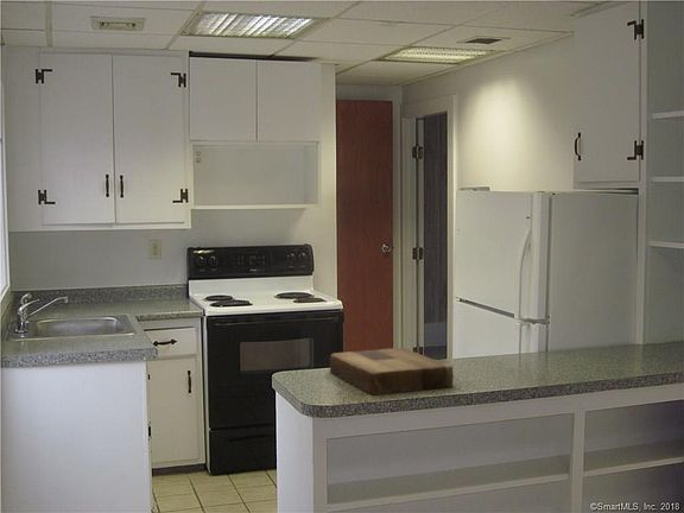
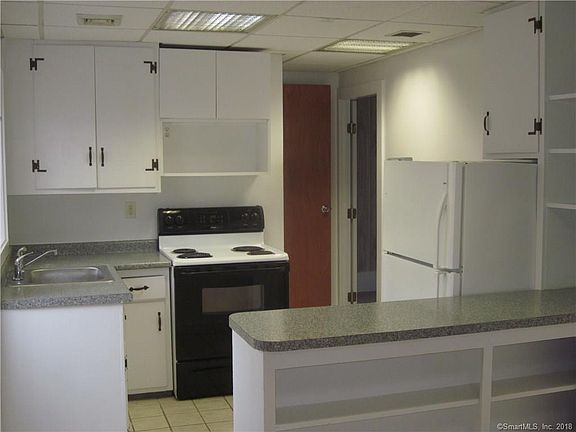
- cutting board [329,347,455,395]
